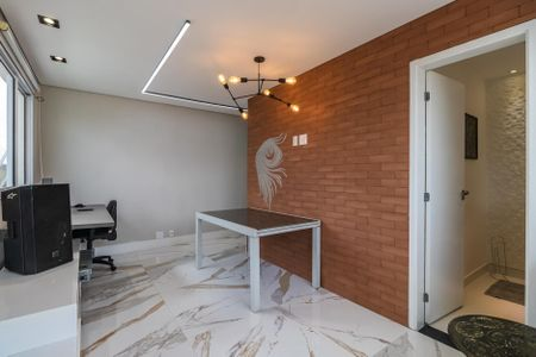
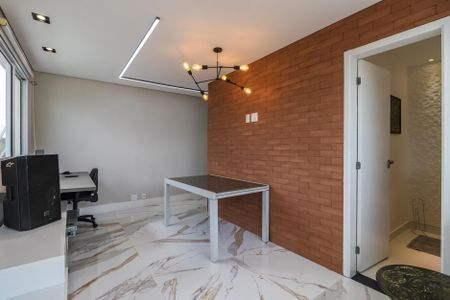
- wall sculpture [255,131,288,212]
